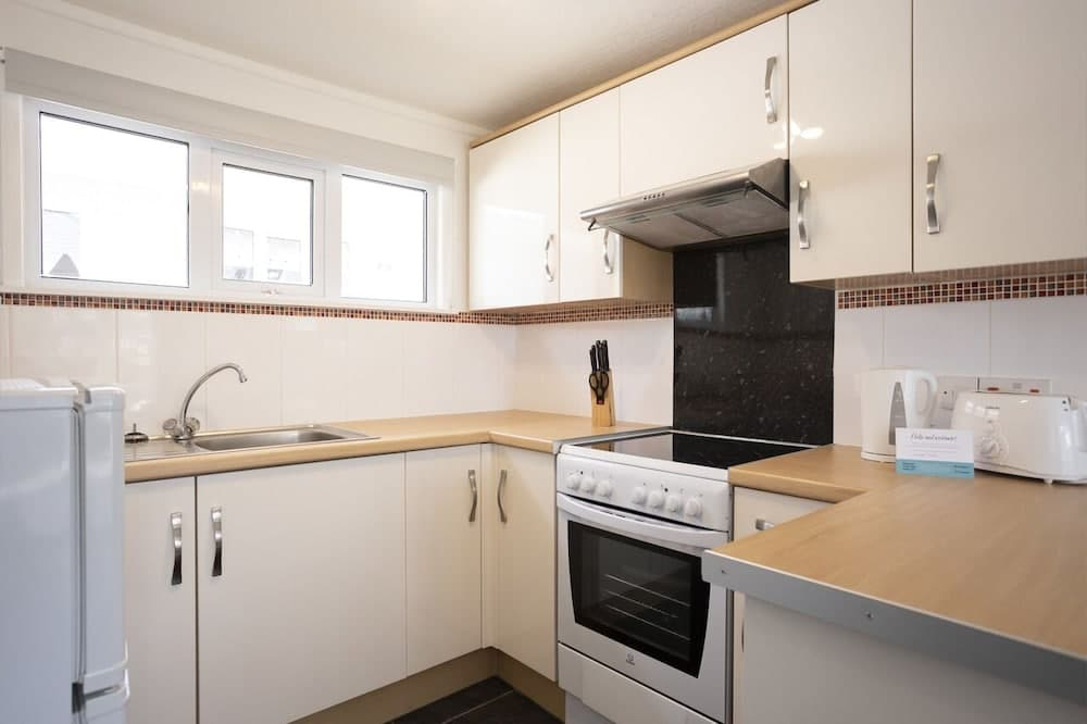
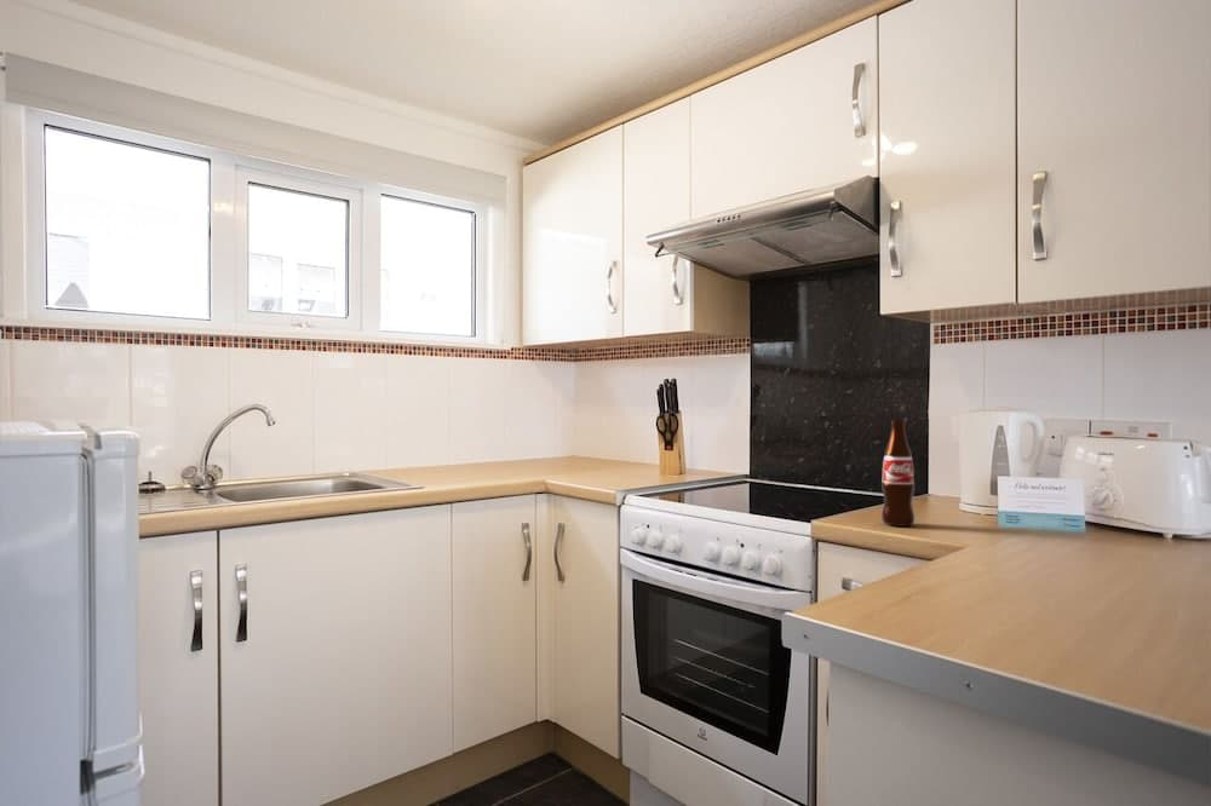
+ bottle [880,419,916,528]
